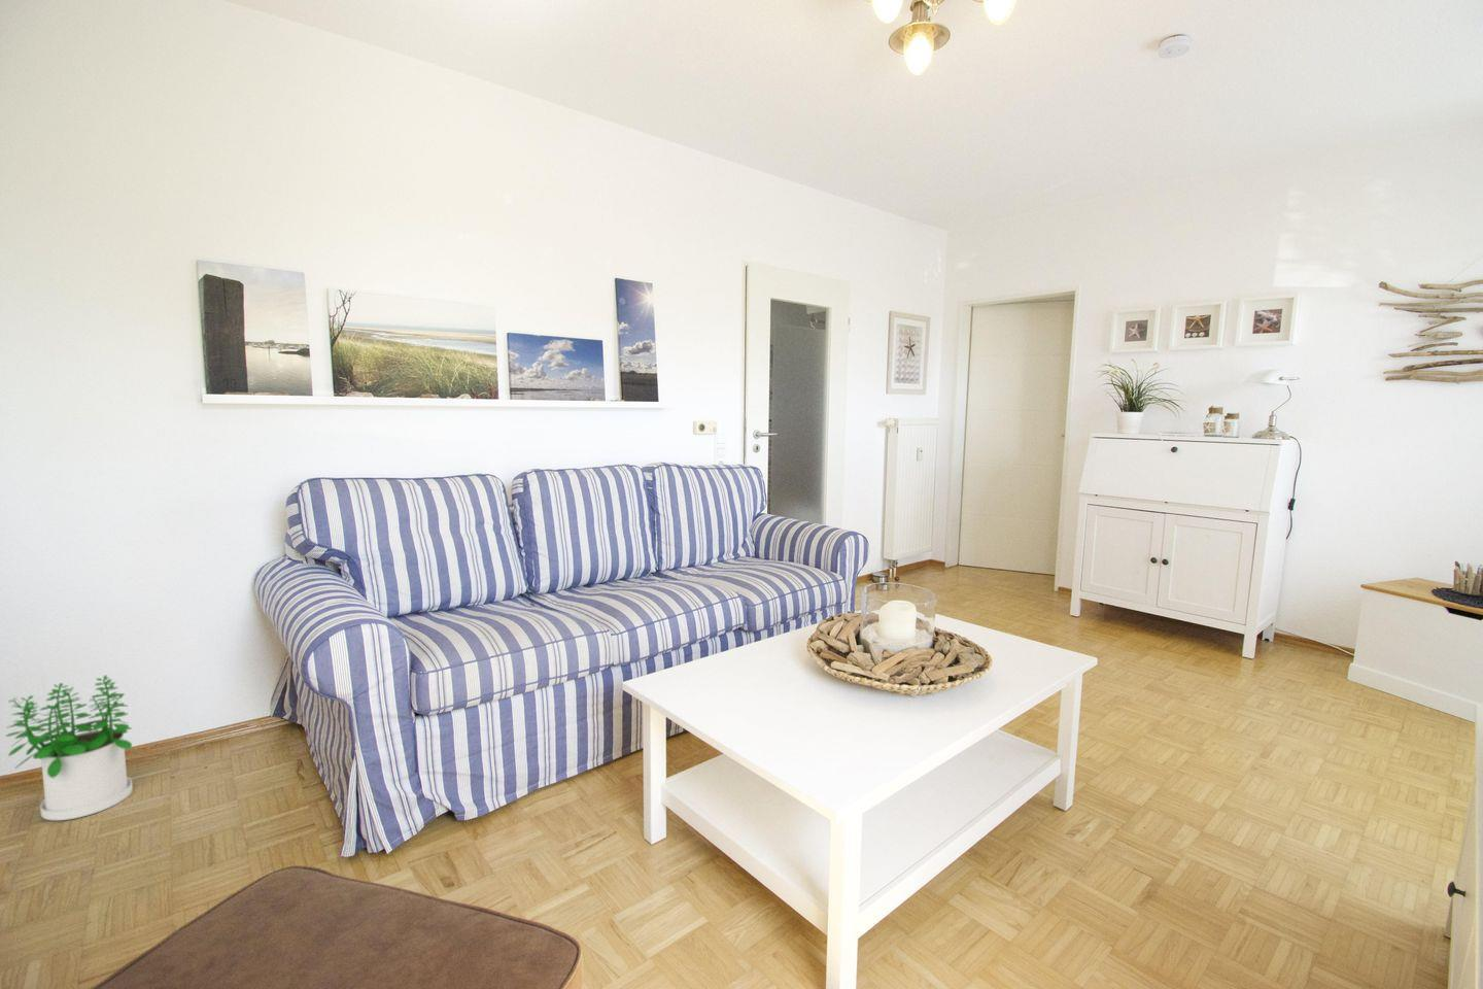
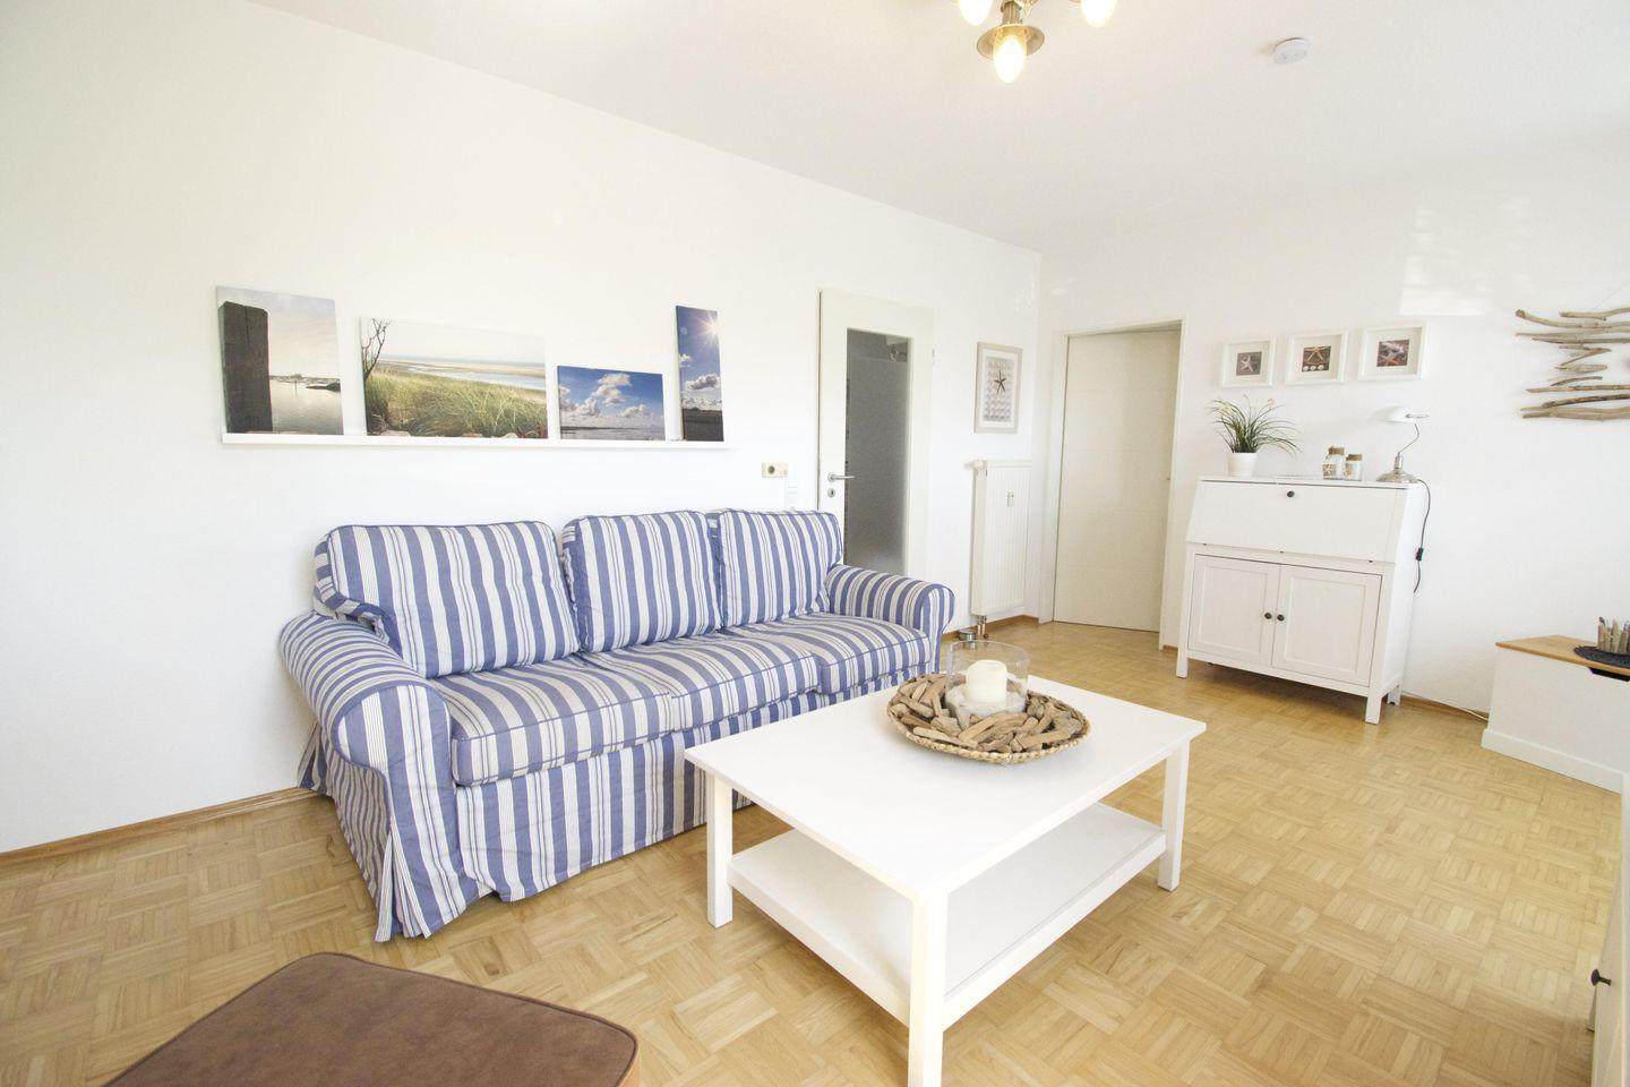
- potted plant [4,673,134,821]
